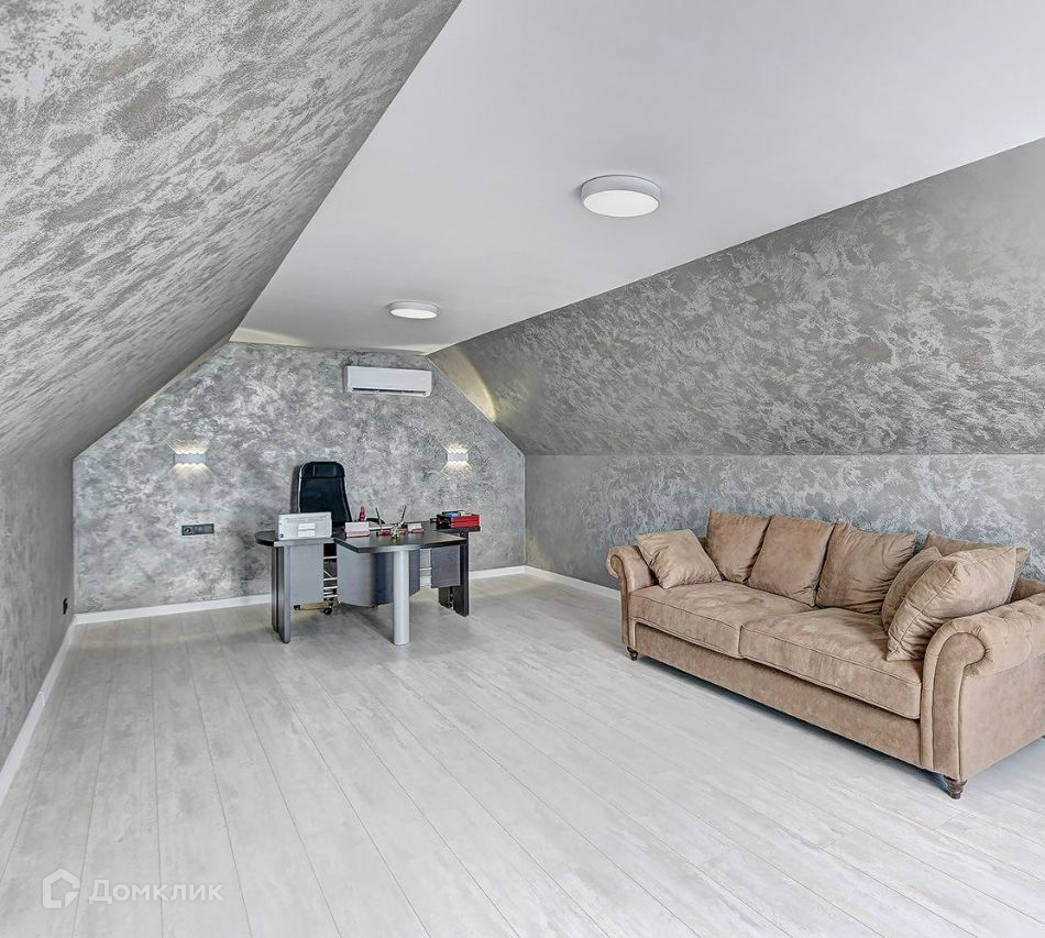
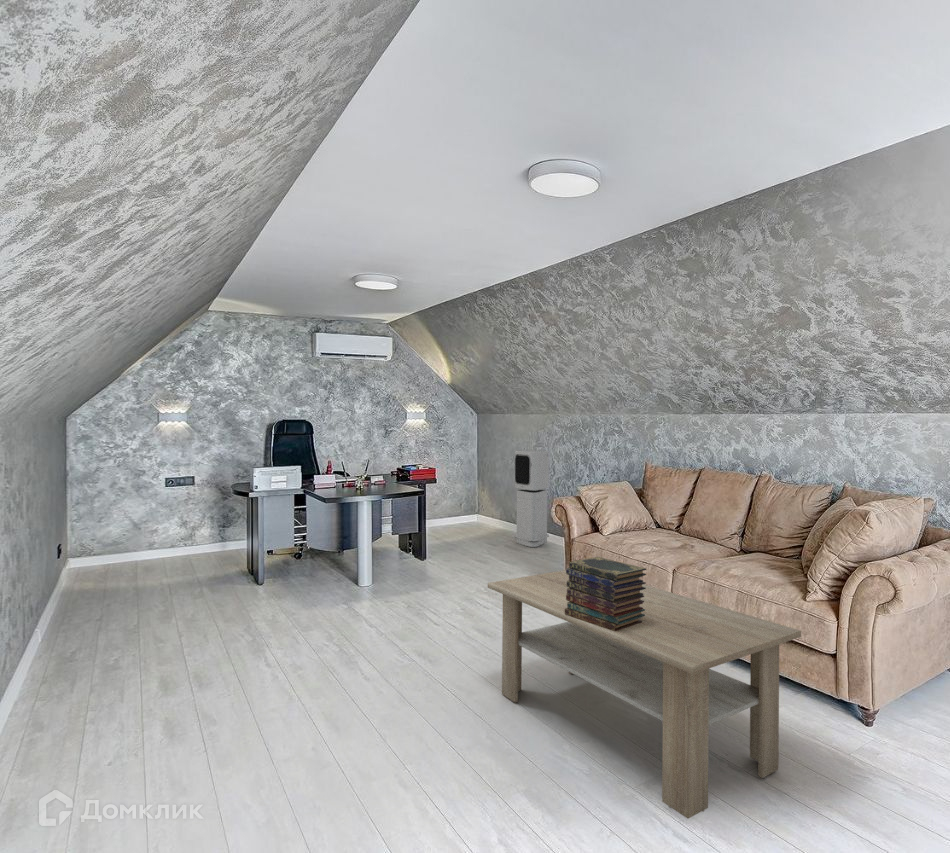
+ air purifier [514,450,550,548]
+ coffee table [487,569,802,820]
+ book stack [565,556,647,631]
